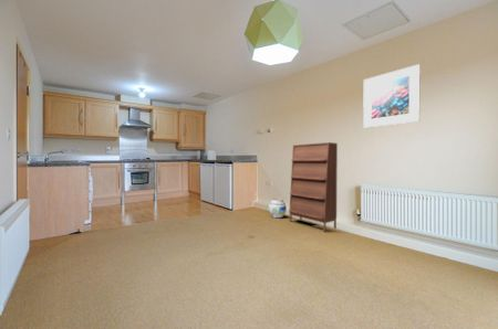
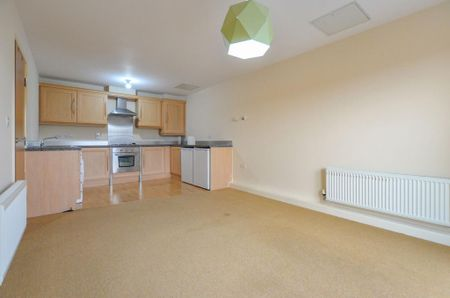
- shoe cabinet [288,141,339,233]
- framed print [362,63,422,129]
- vase [268,198,288,219]
